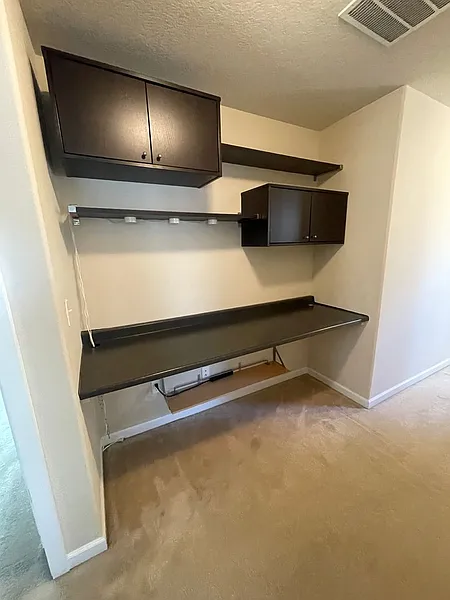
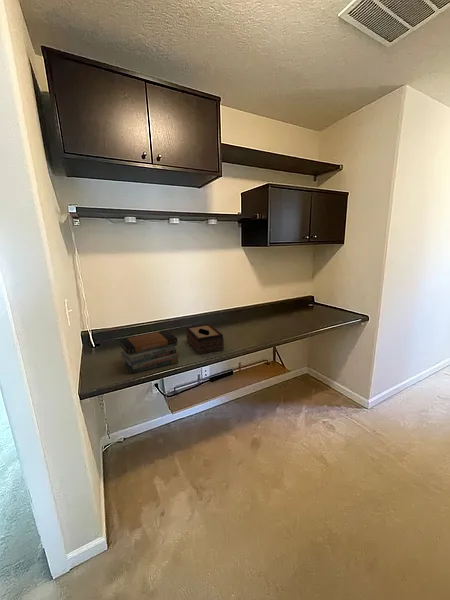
+ book stack [118,329,179,375]
+ tissue box [185,323,225,356]
